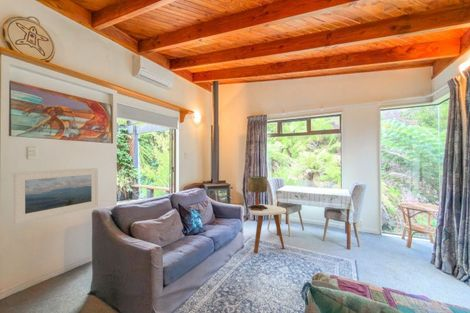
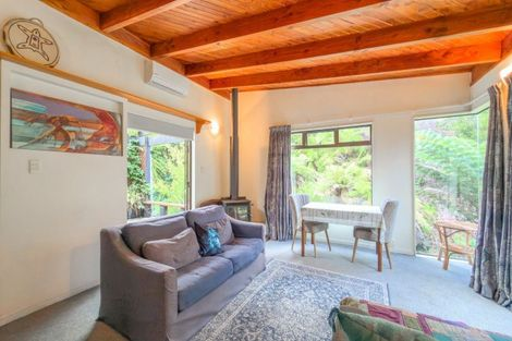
- table lamp [246,175,268,211]
- side table [248,203,287,254]
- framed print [13,167,99,225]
